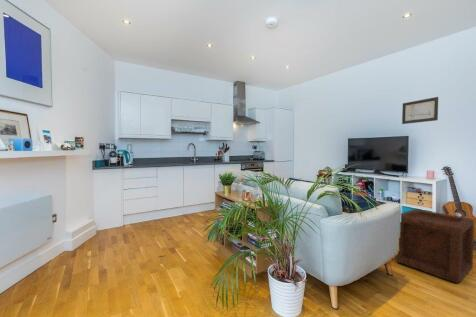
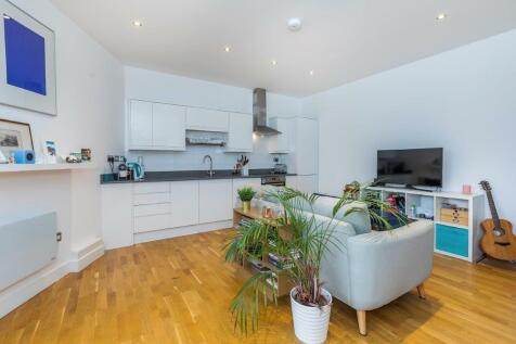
- ottoman [394,208,475,284]
- wall art [401,96,439,125]
